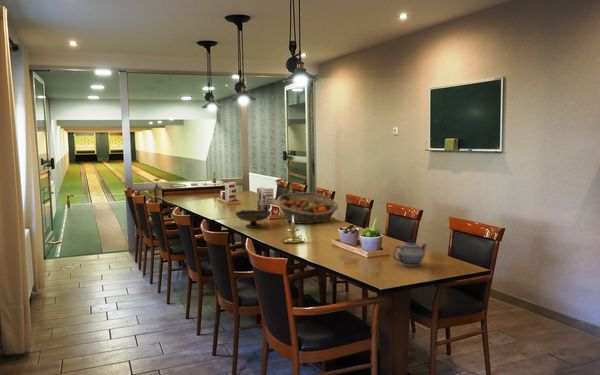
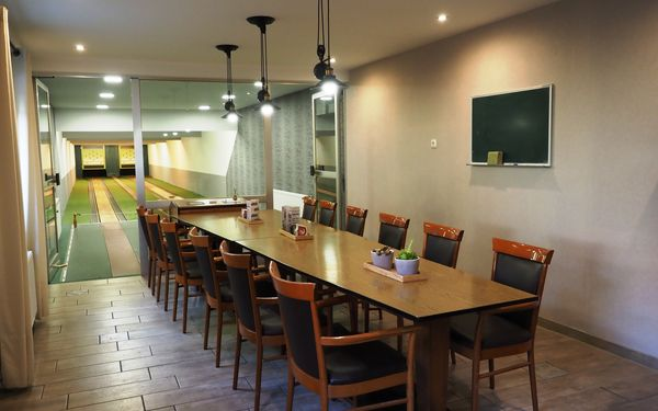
- candle holder [281,218,306,245]
- decorative bowl [234,209,272,229]
- fruit basket [276,191,339,225]
- teapot [392,239,429,267]
